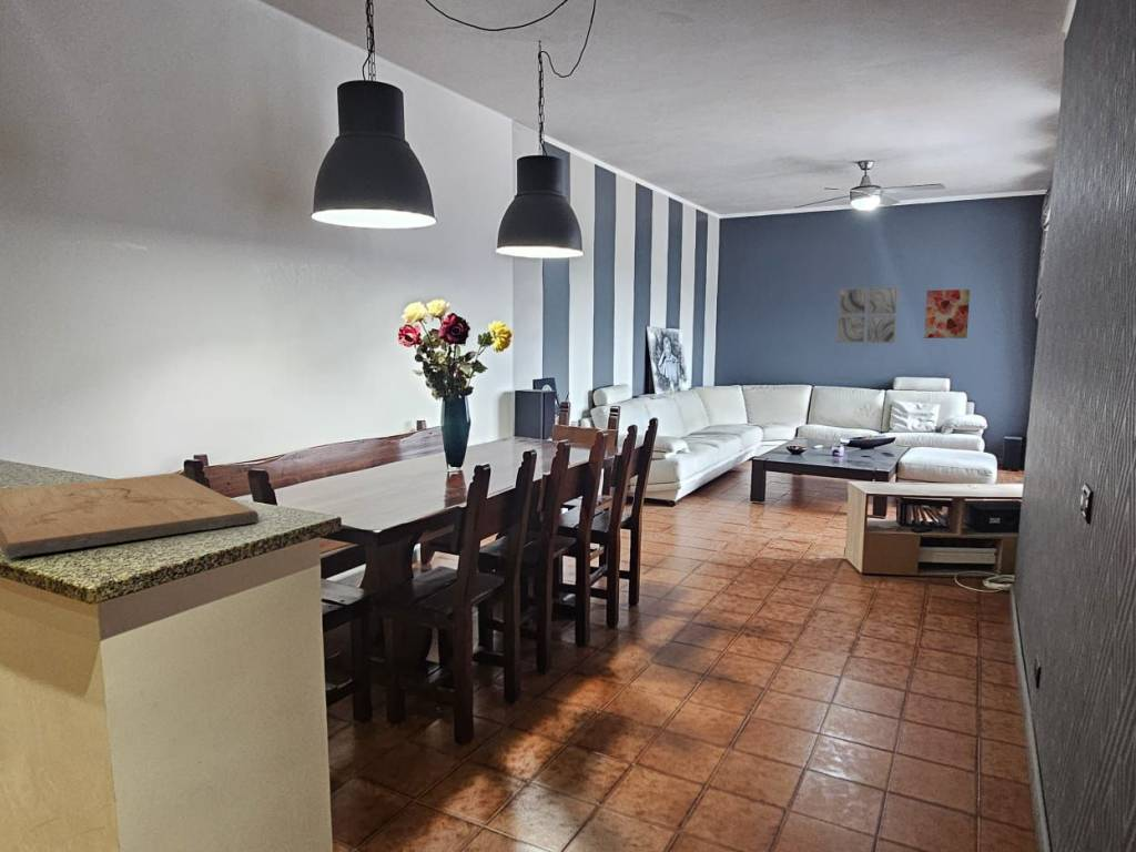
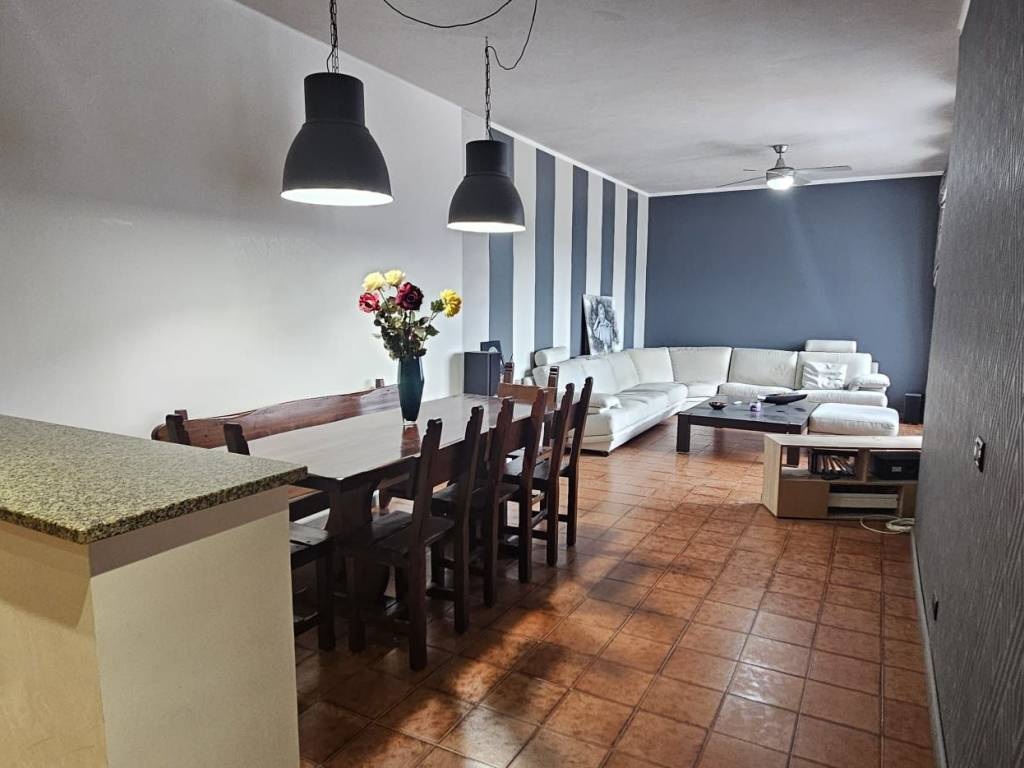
- wall art [835,286,899,344]
- wall art [923,288,971,339]
- cutting board [0,471,260,559]
